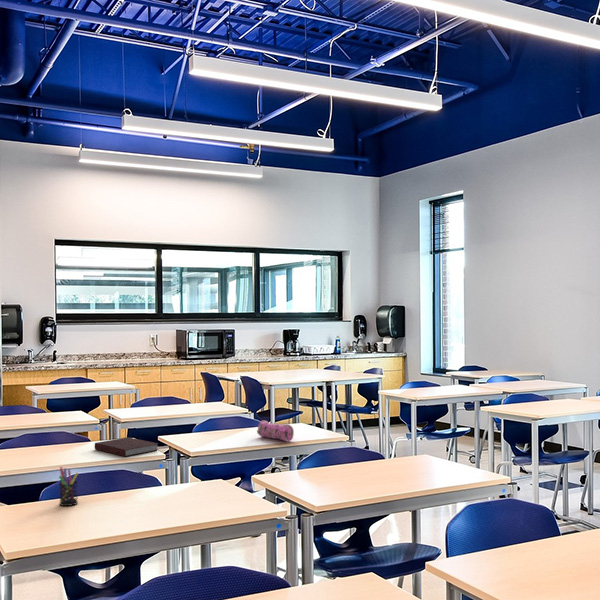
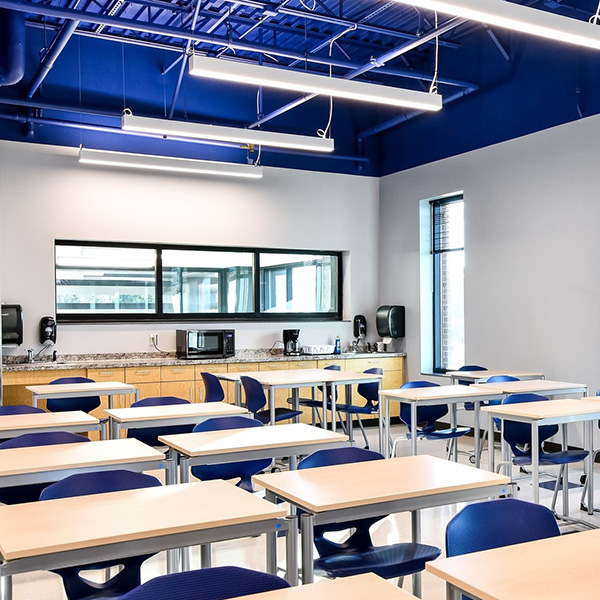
- notebook [94,436,159,457]
- pen holder [58,466,79,507]
- pencil case [256,419,295,442]
